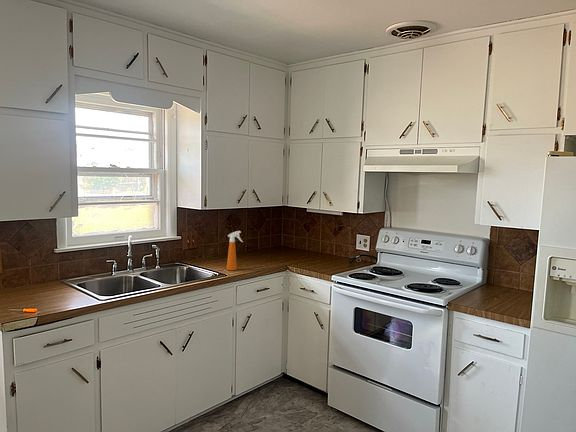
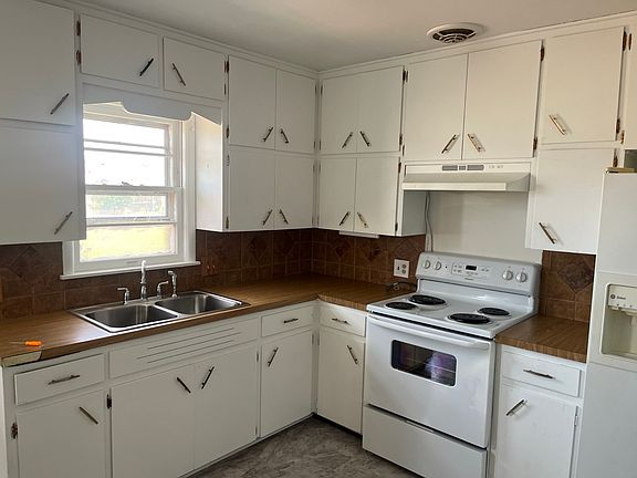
- spray bottle [226,230,244,271]
